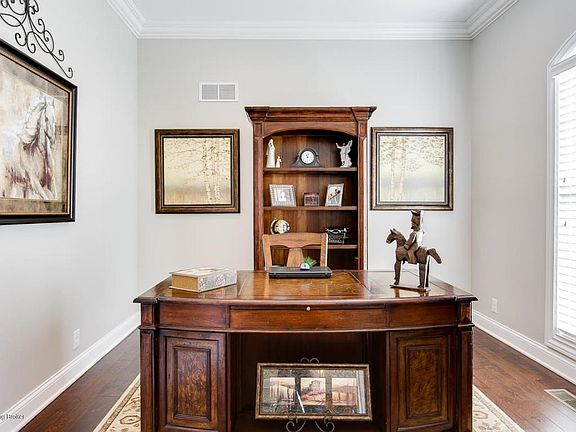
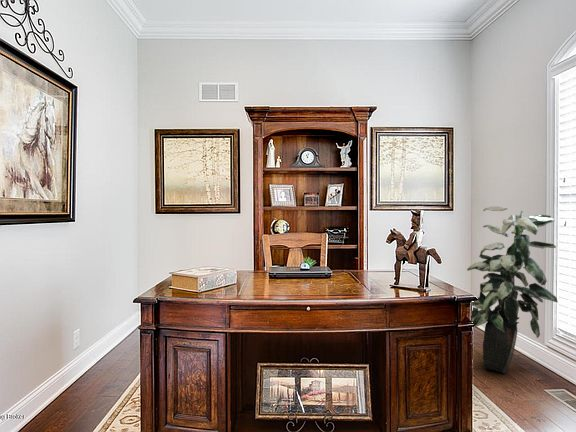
+ indoor plant [466,205,559,374]
